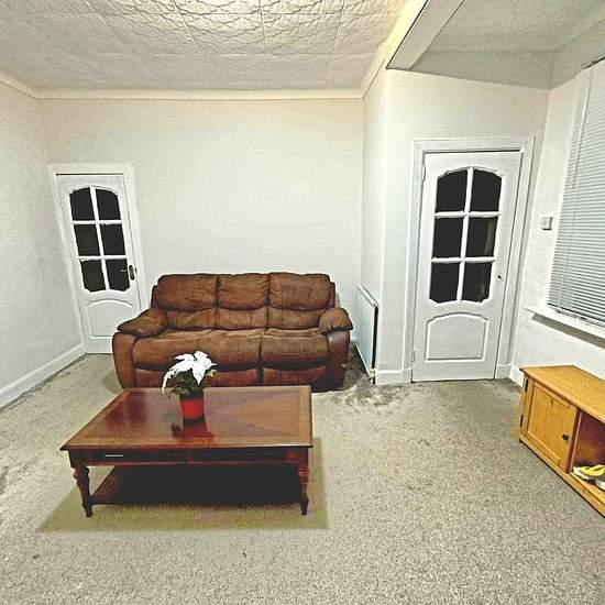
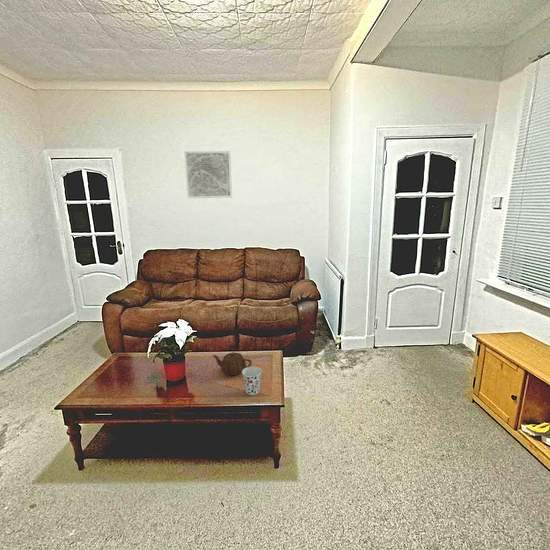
+ wall art [184,150,233,199]
+ teapot [212,351,253,376]
+ cup [241,366,263,396]
